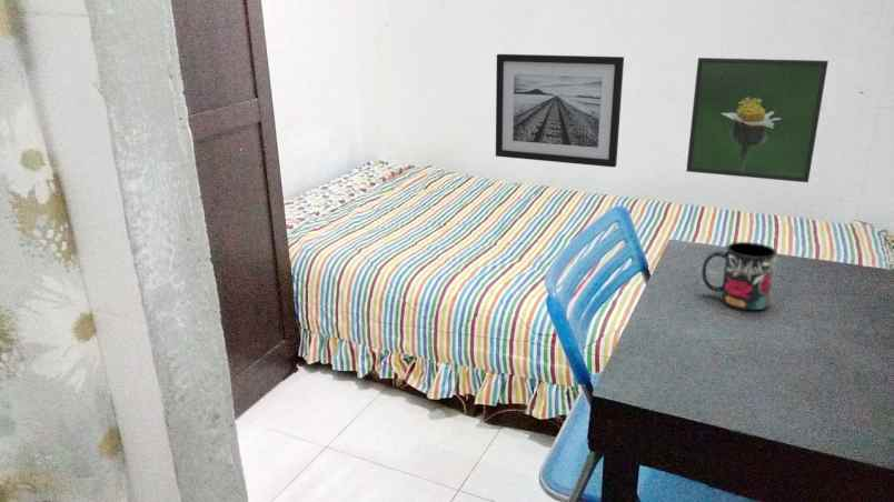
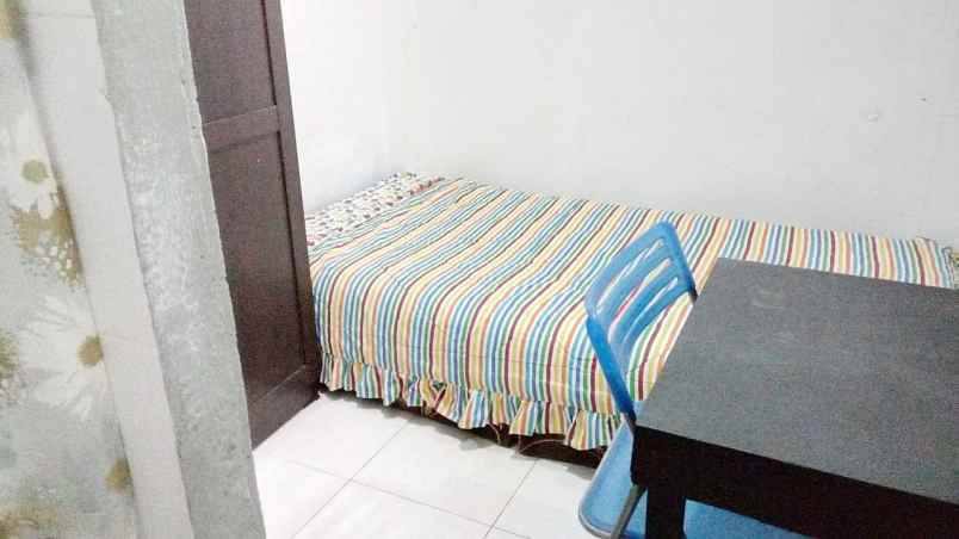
- mug [701,241,778,311]
- wall art [495,53,625,169]
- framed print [685,57,830,183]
